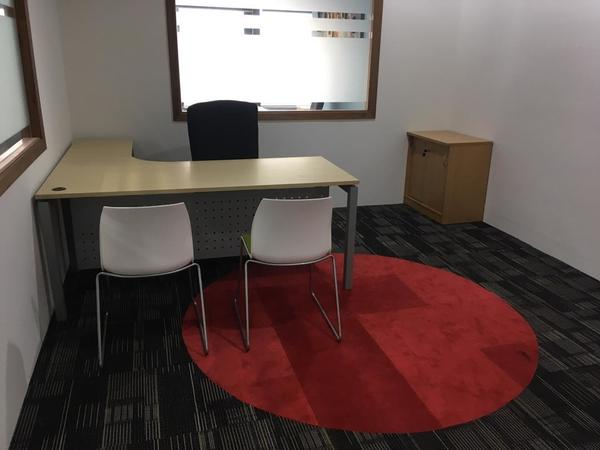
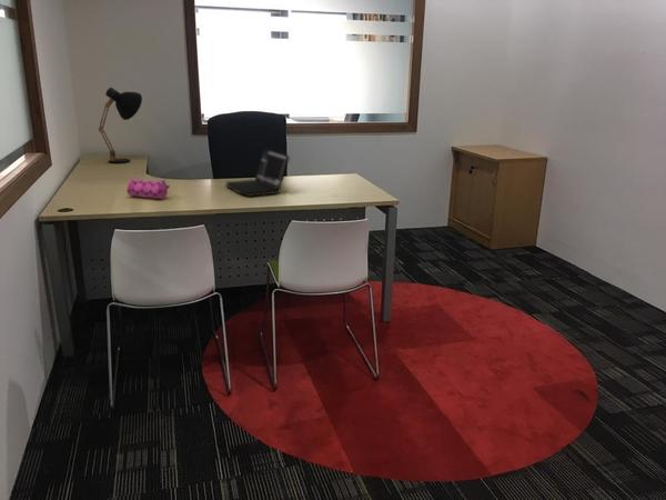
+ desk lamp [98,87,143,164]
+ laptop [225,146,291,198]
+ pencil case [125,178,171,200]
